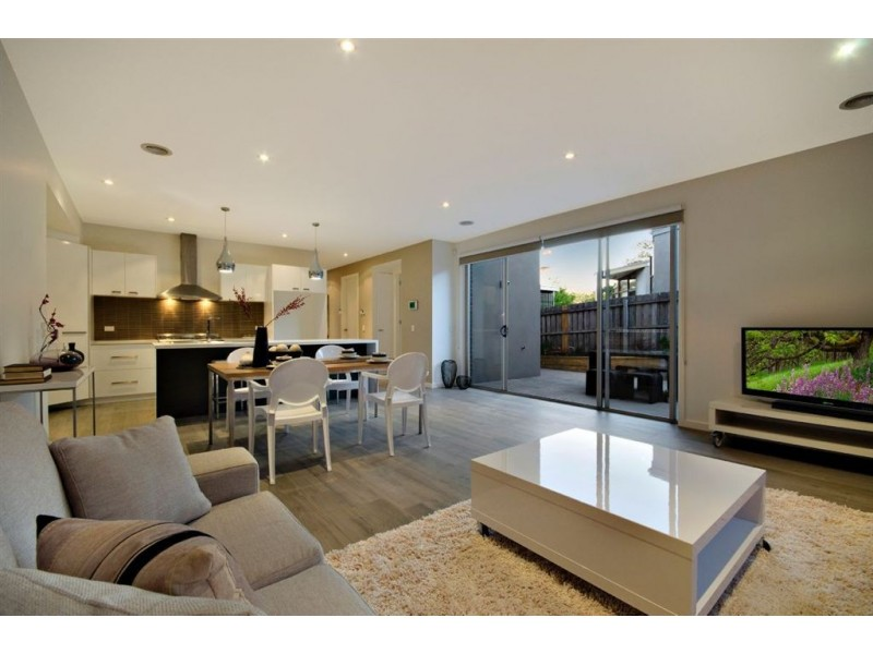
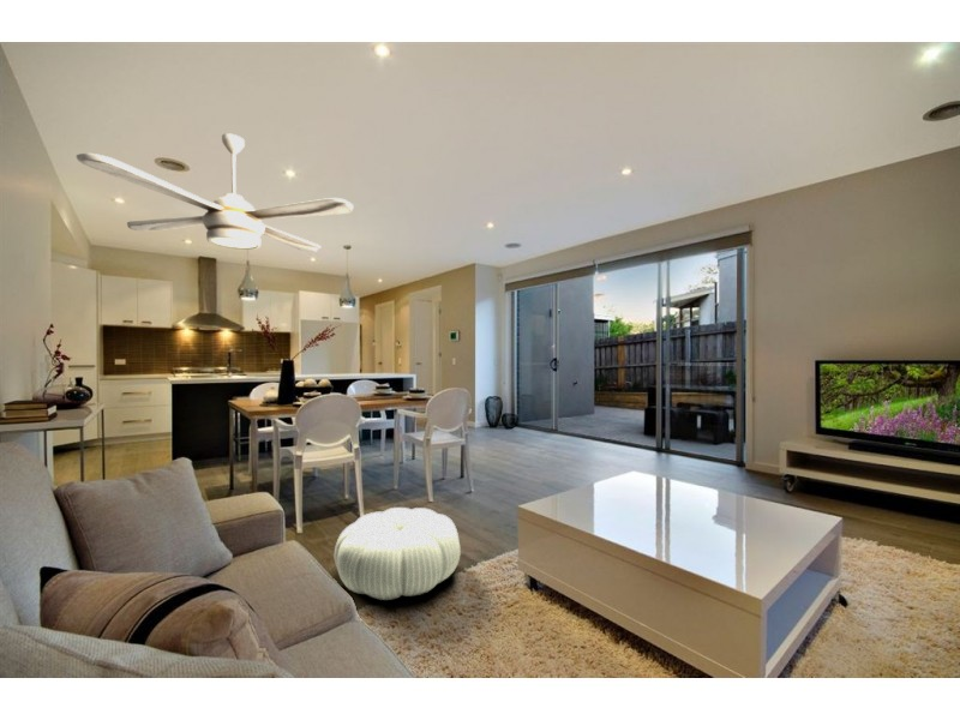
+ ceiling fan [76,132,354,253]
+ pouf [334,506,462,601]
